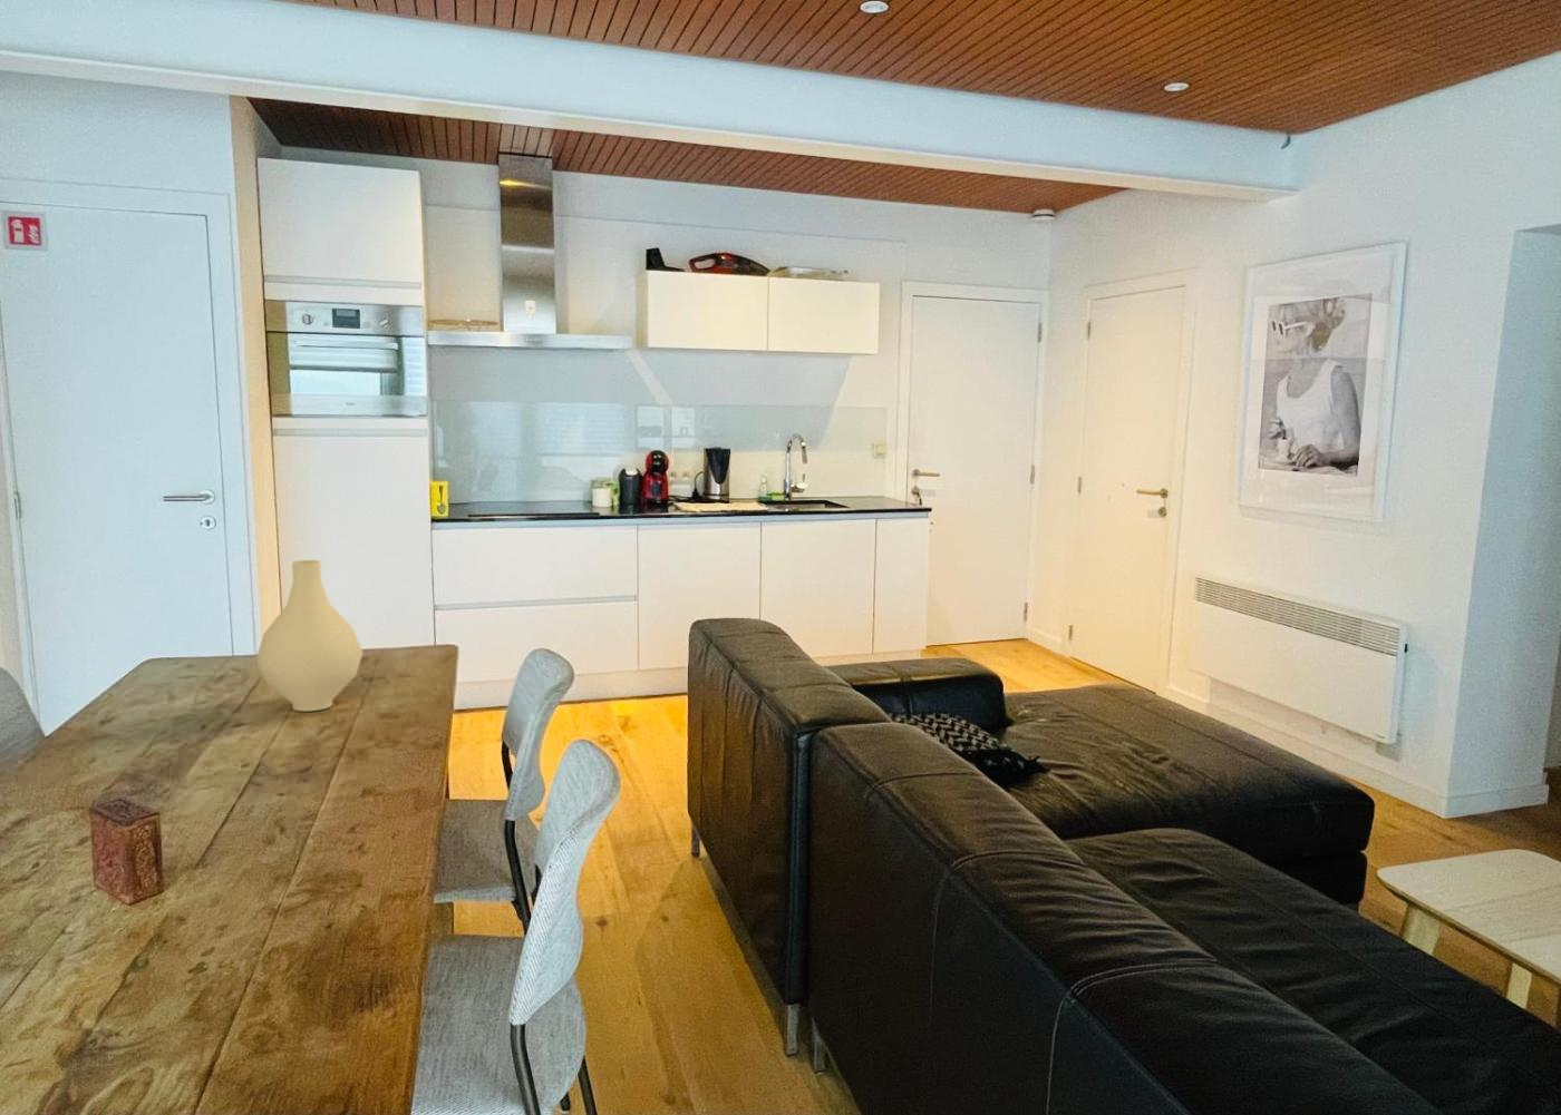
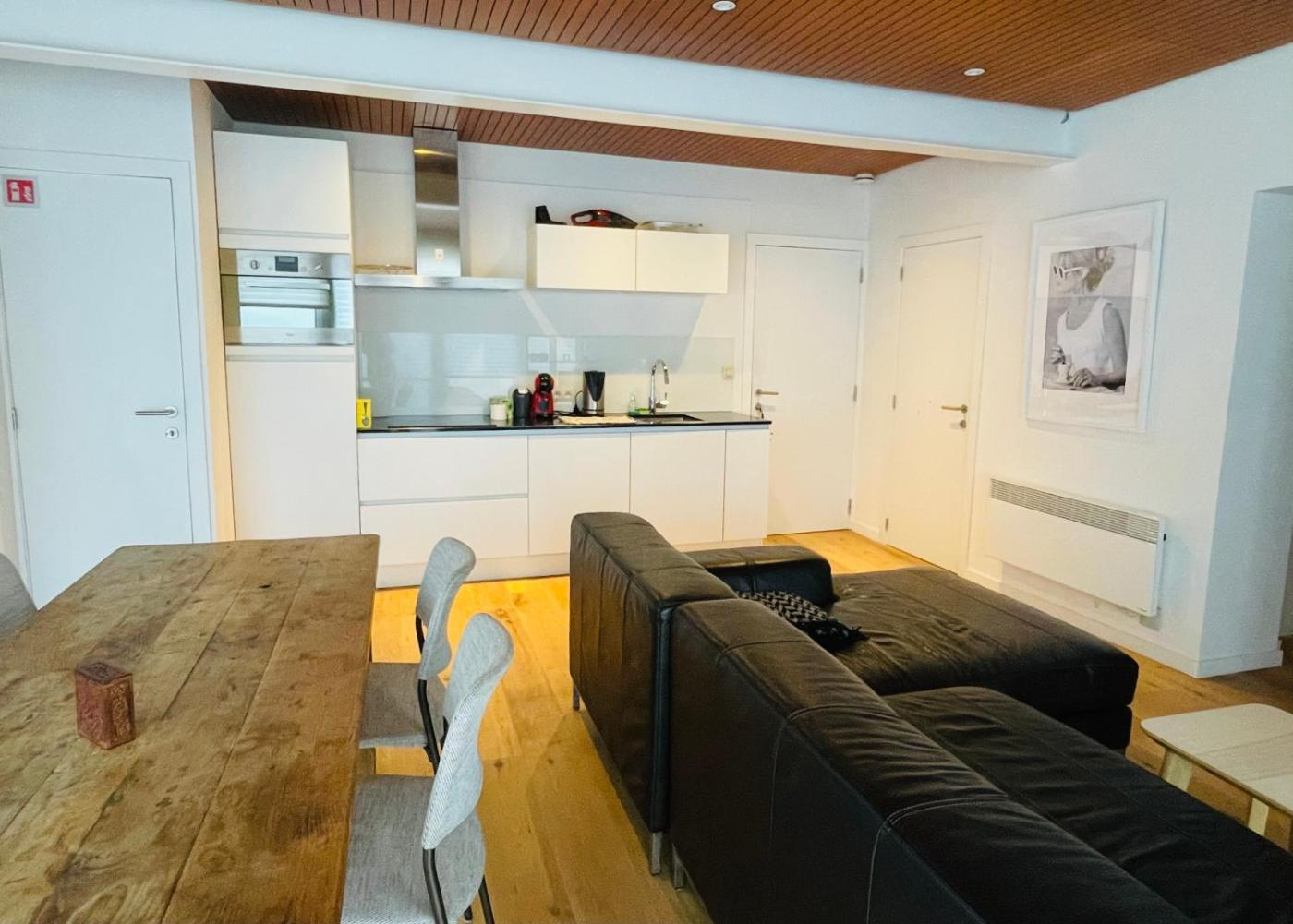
- vase [255,559,365,712]
